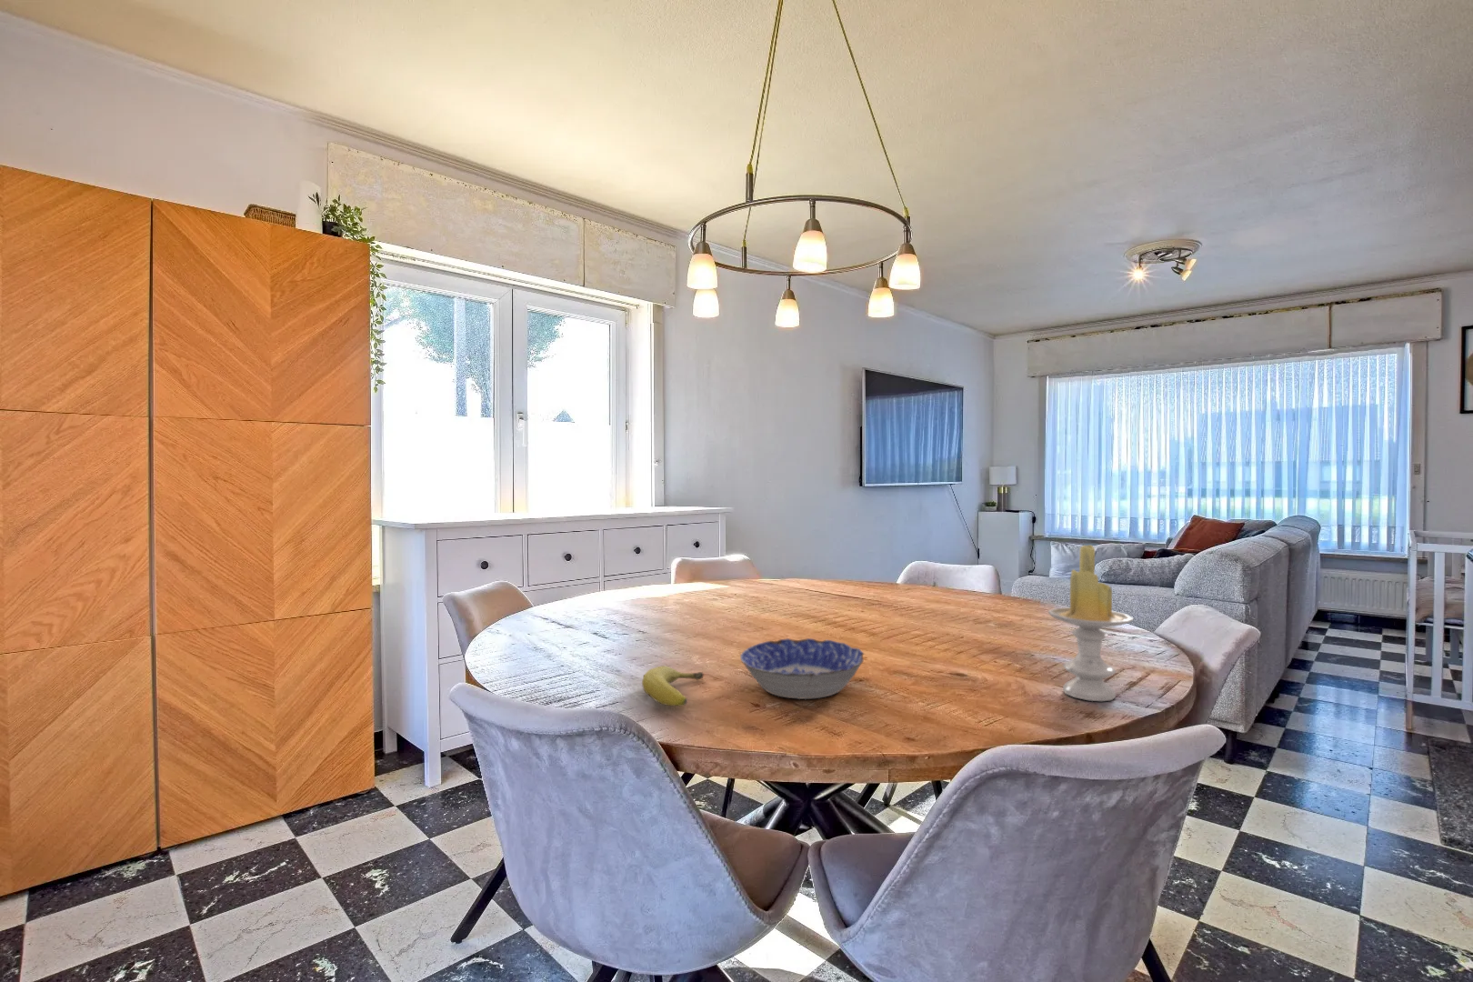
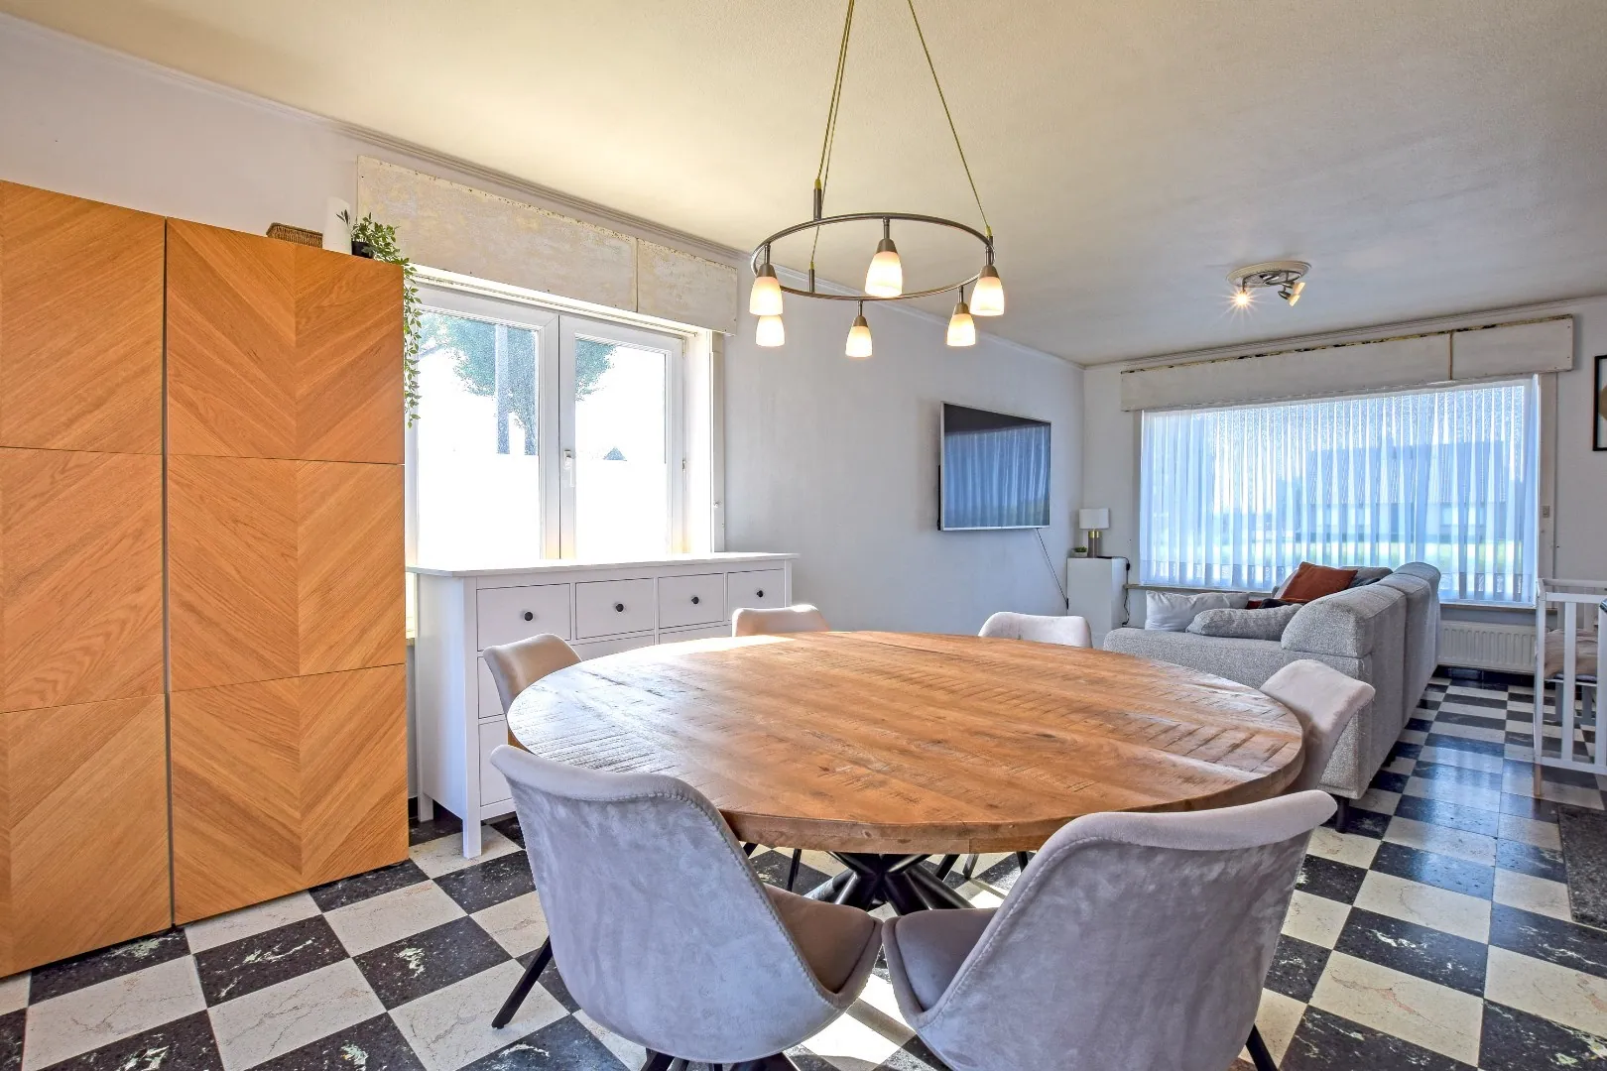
- fruit [641,665,705,707]
- bowl [739,638,866,700]
- candle [1048,544,1134,701]
